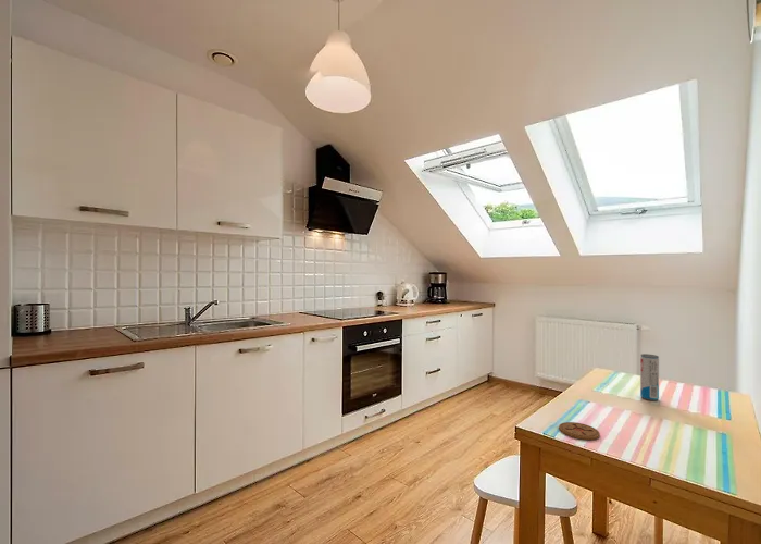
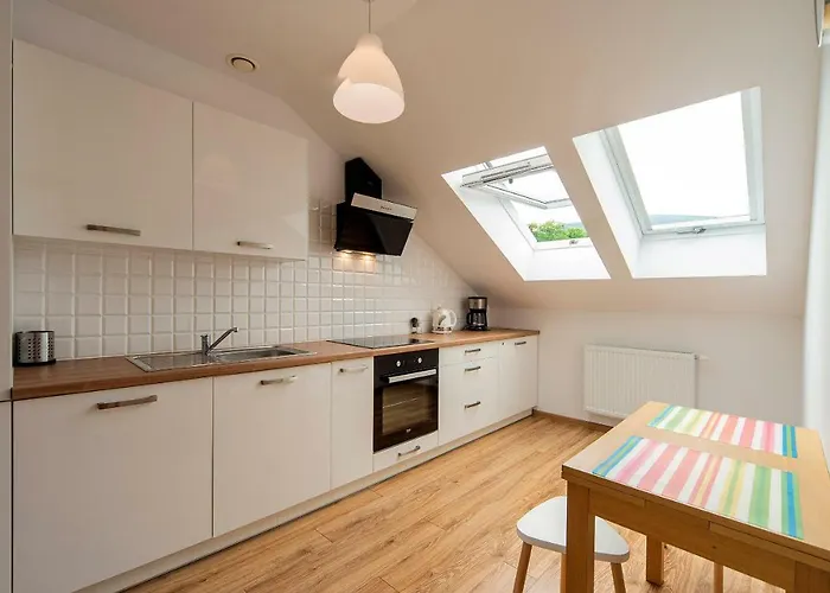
- coaster [558,421,601,441]
- beverage can [639,353,660,401]
